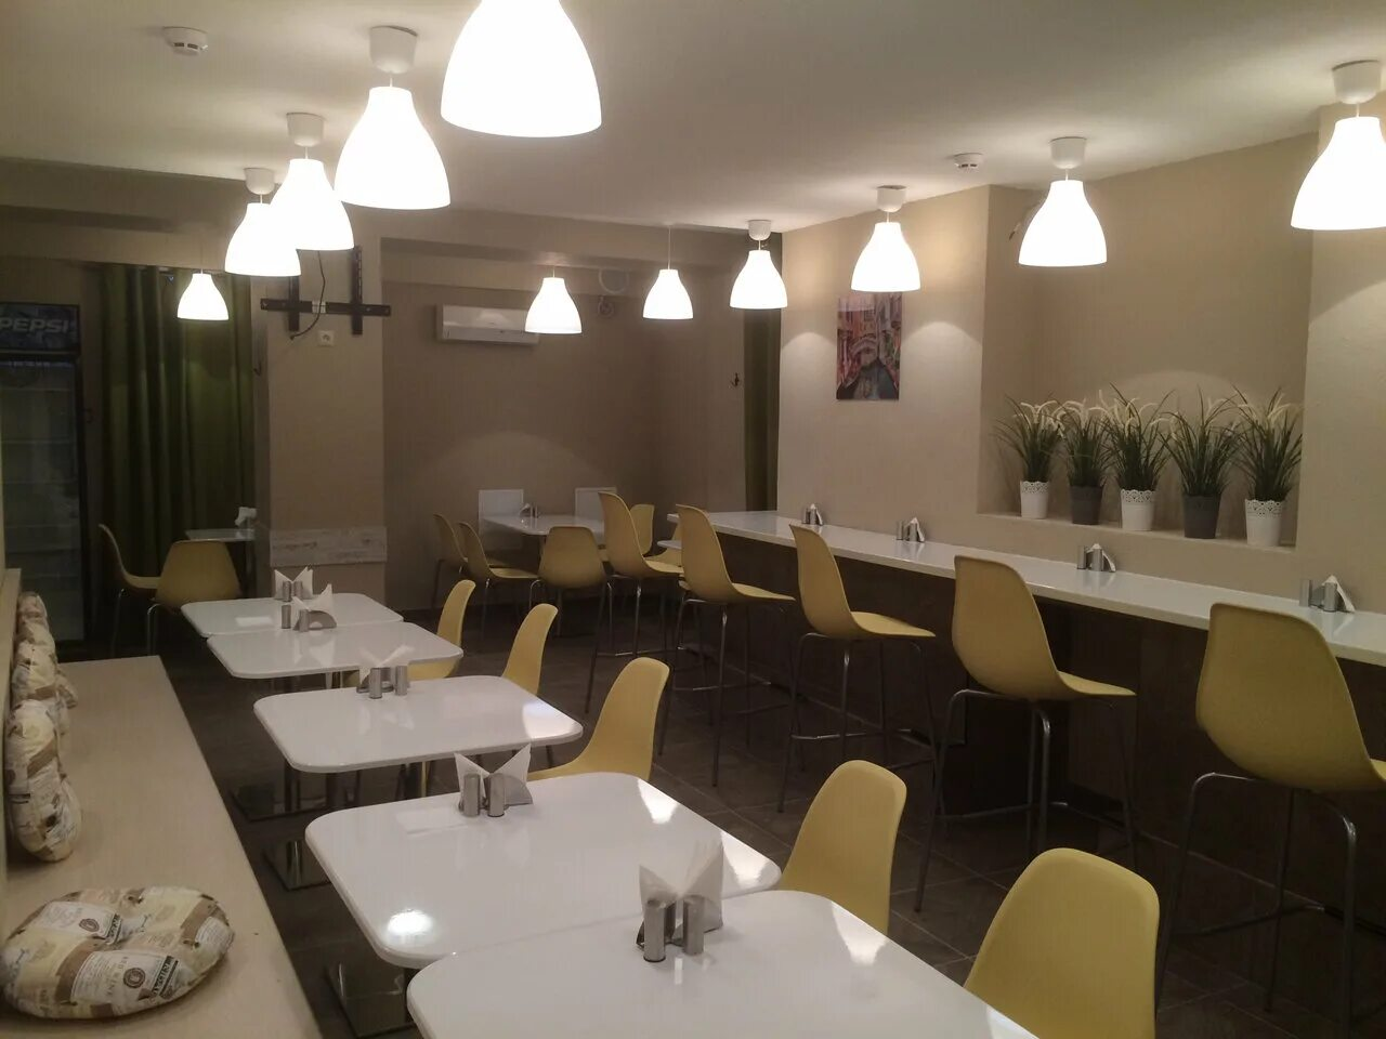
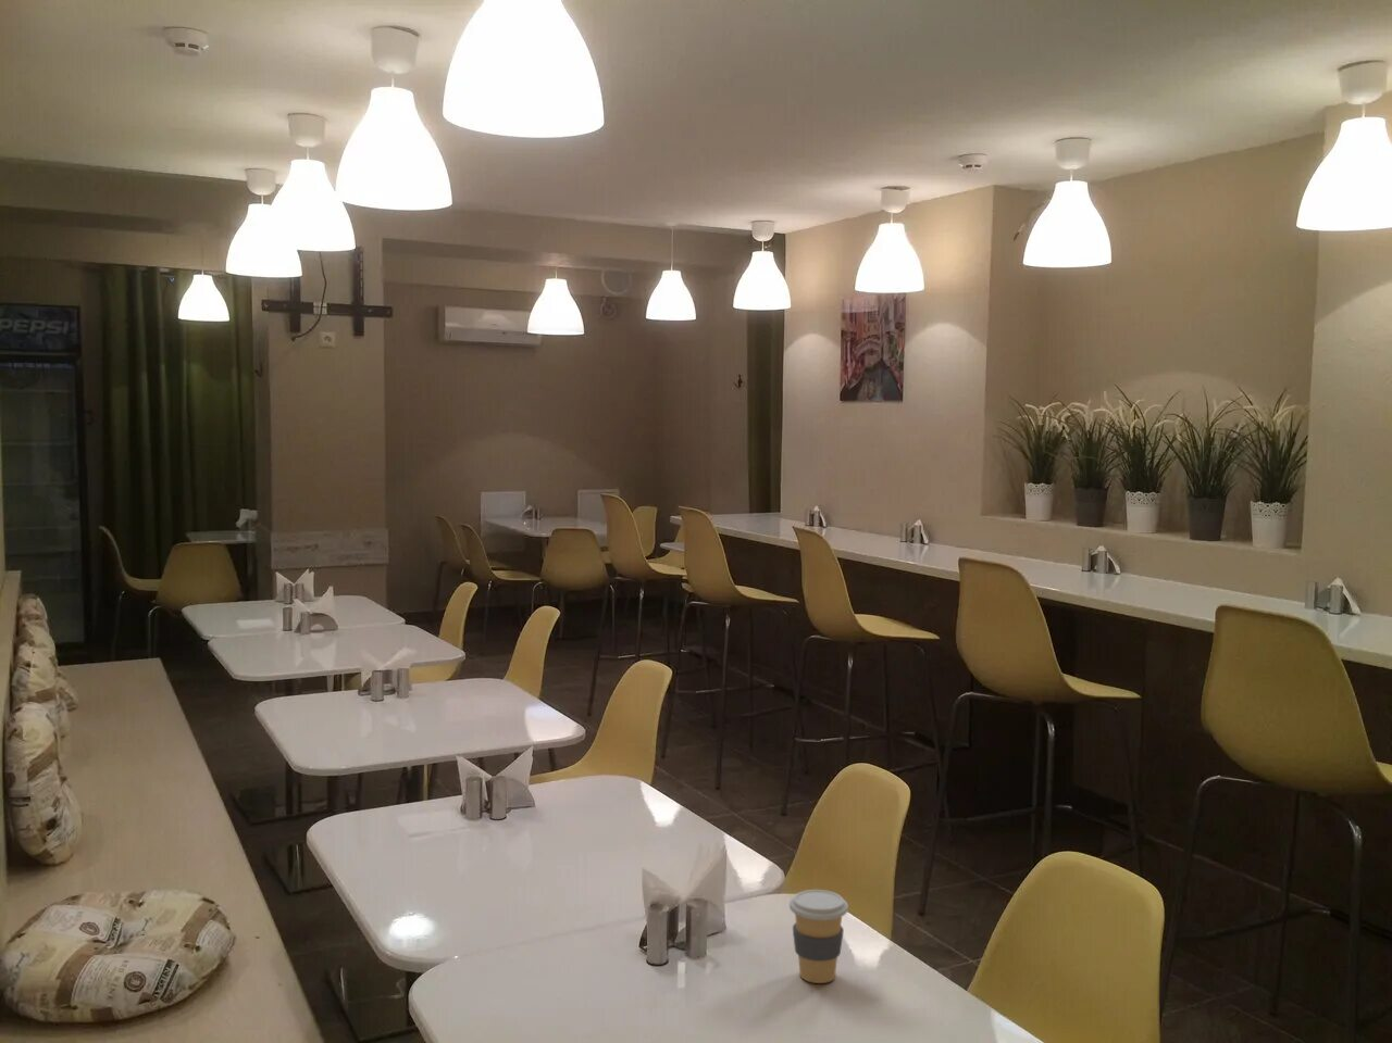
+ coffee cup [788,889,849,984]
